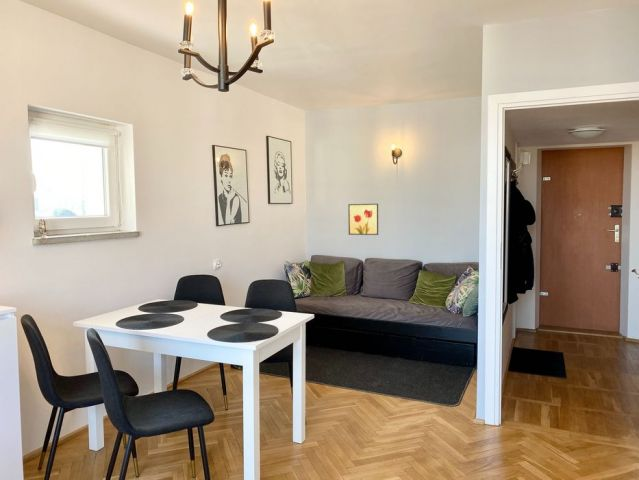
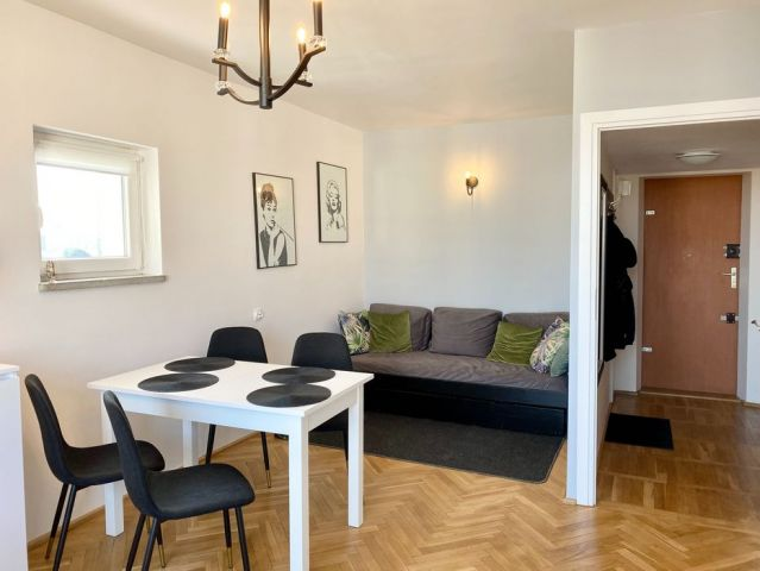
- wall art [347,203,379,236]
